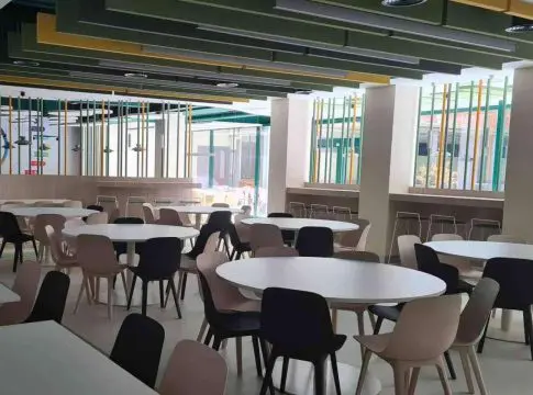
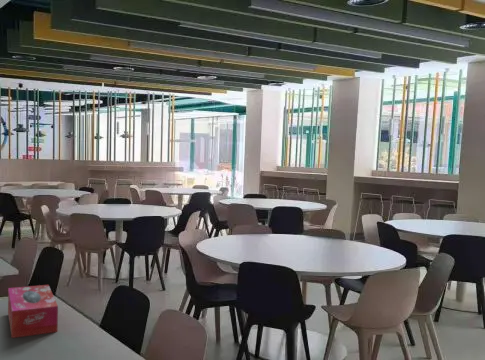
+ tissue box [7,284,59,339]
